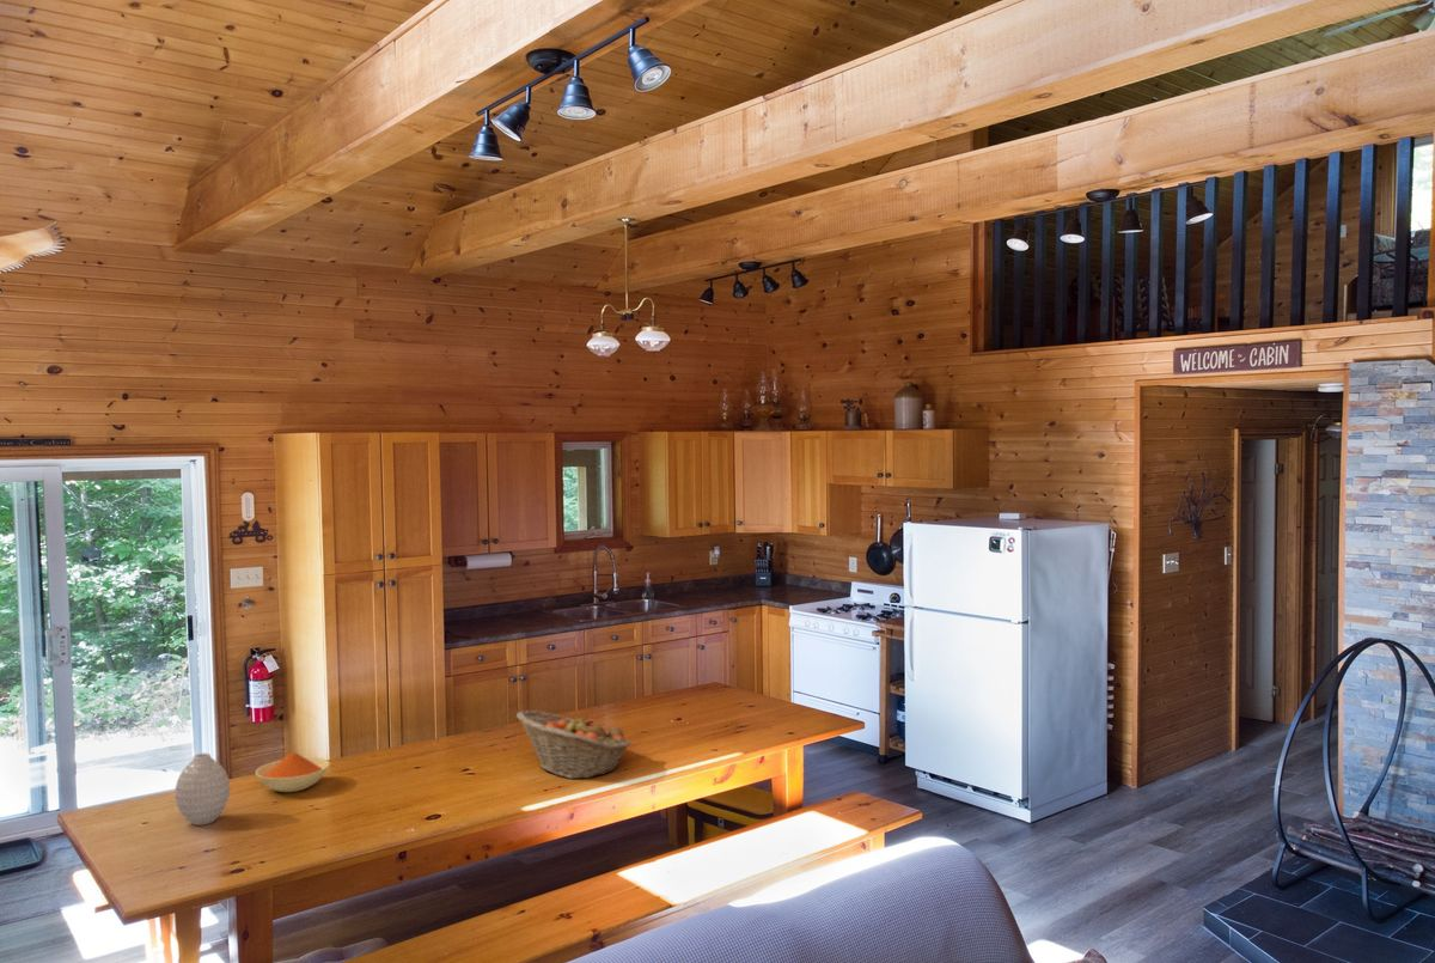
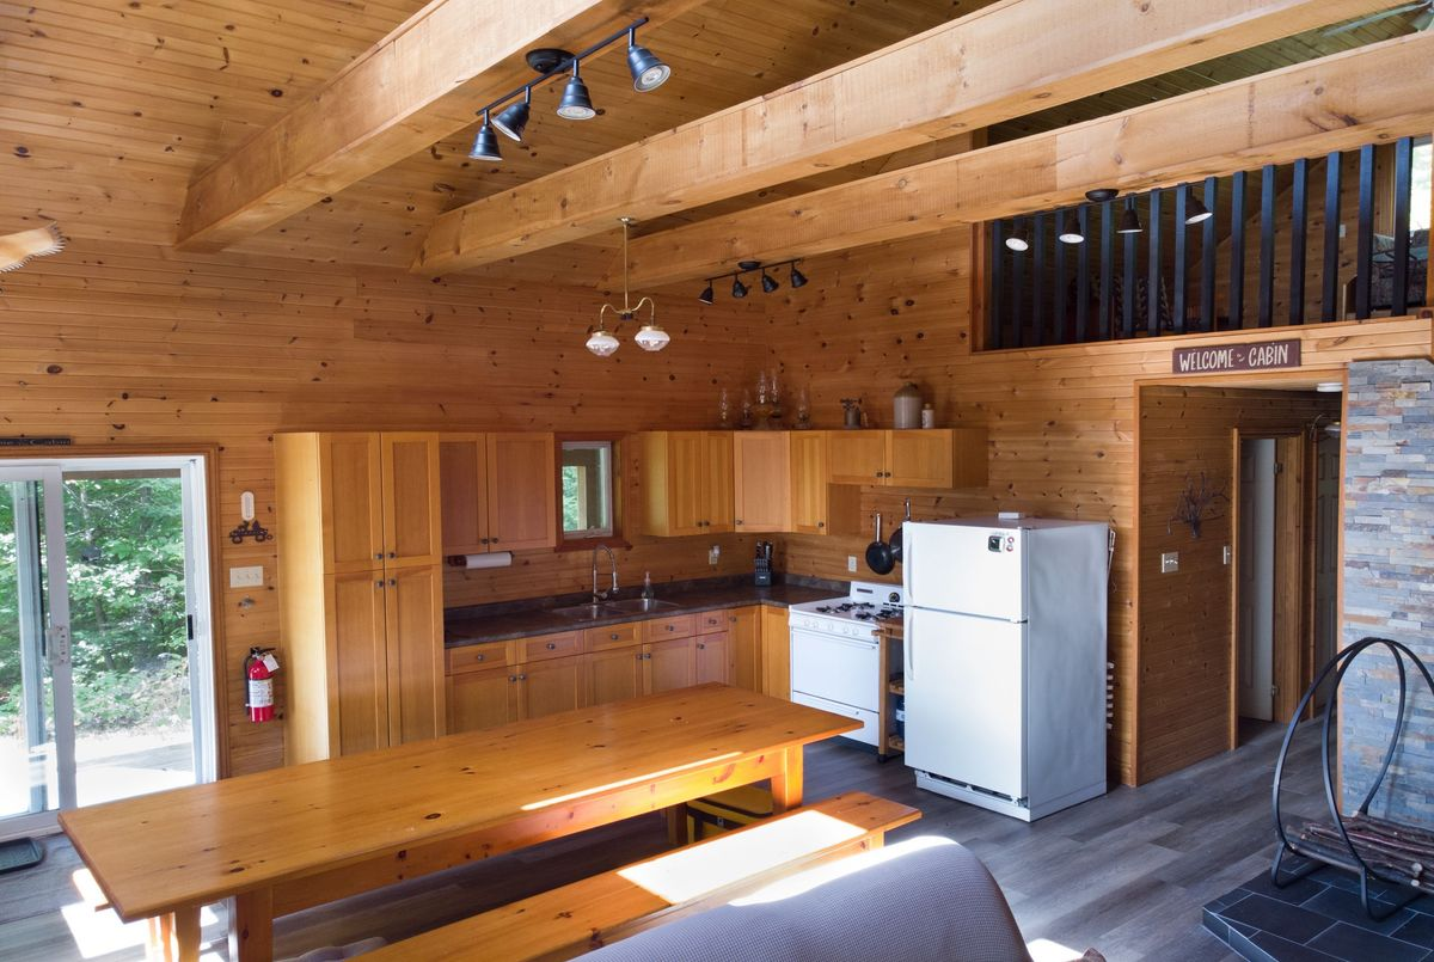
- vase [175,752,231,827]
- bowl [255,751,331,793]
- fruit basket [515,709,631,780]
